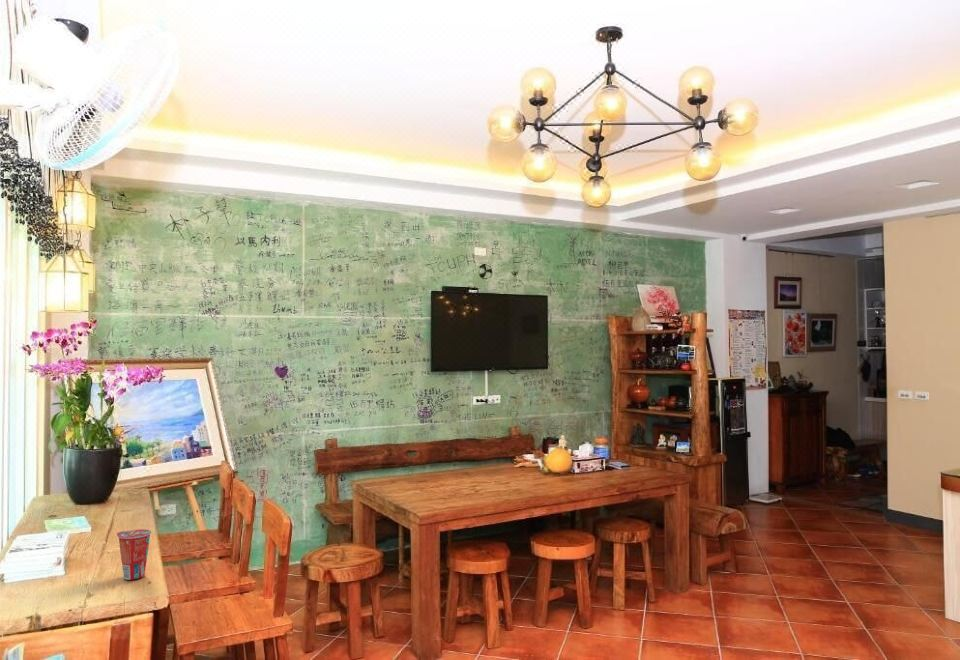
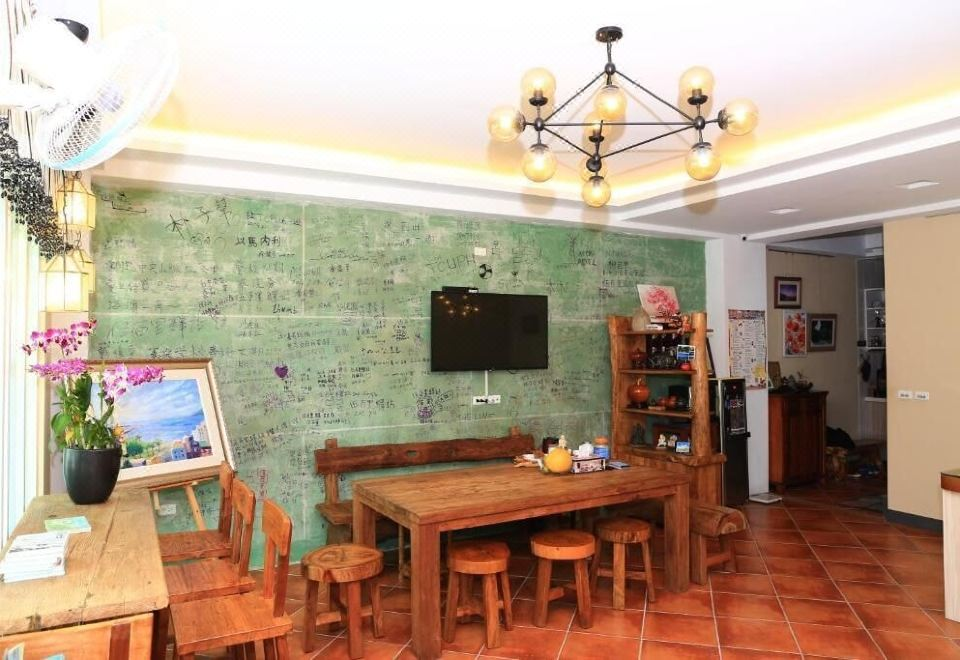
- cup [116,528,152,581]
